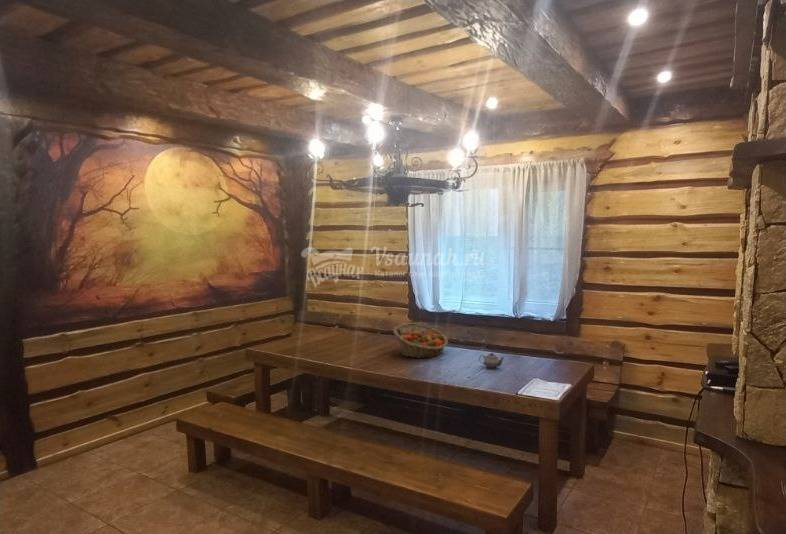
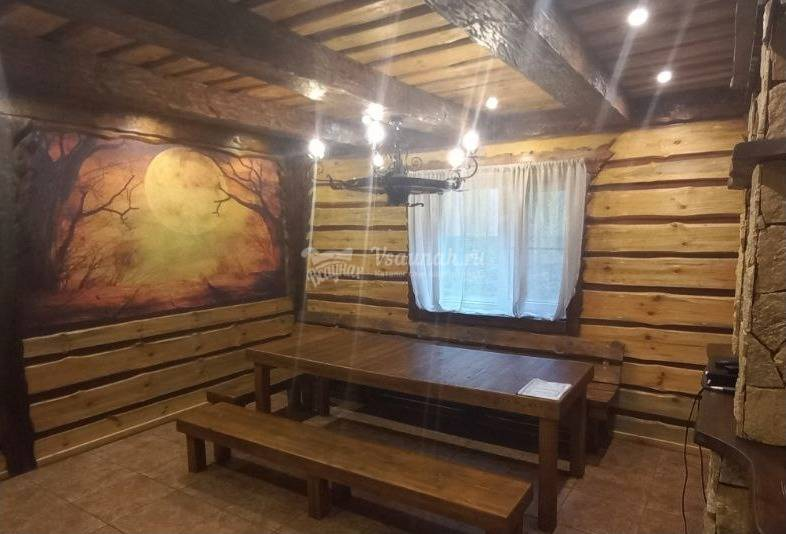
- fruit basket [393,322,449,359]
- teapot [478,352,505,370]
